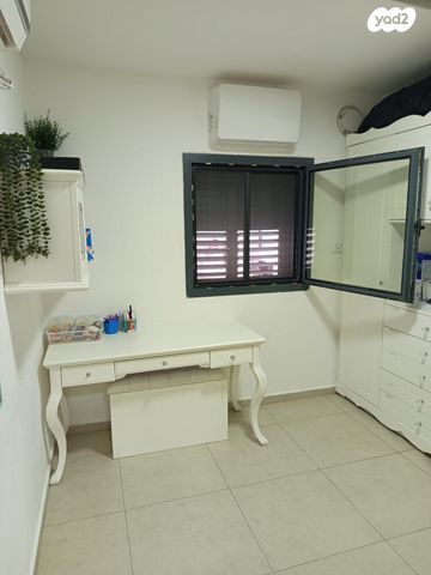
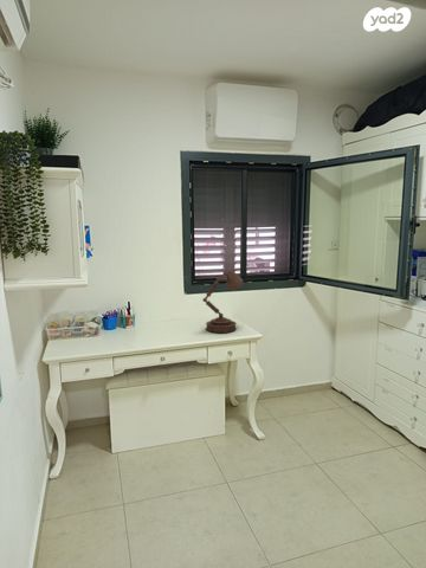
+ desk lamp [201,270,245,334]
